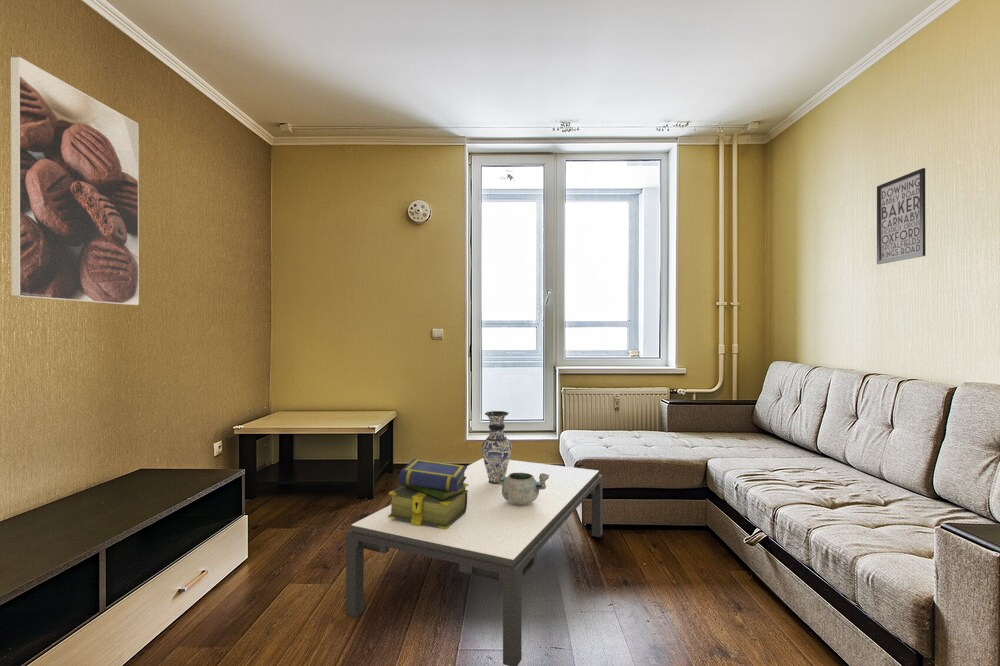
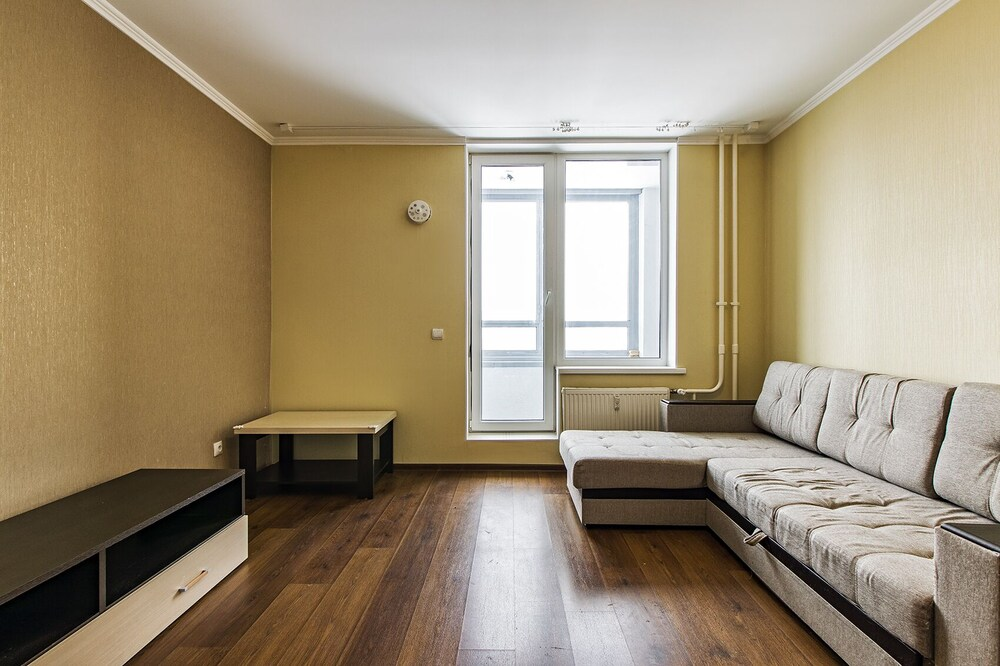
- stack of books [388,458,469,530]
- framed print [10,55,140,306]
- wall art [876,167,926,265]
- decorative bowl [494,468,549,505]
- coffee table [345,458,603,666]
- vase [481,410,513,484]
